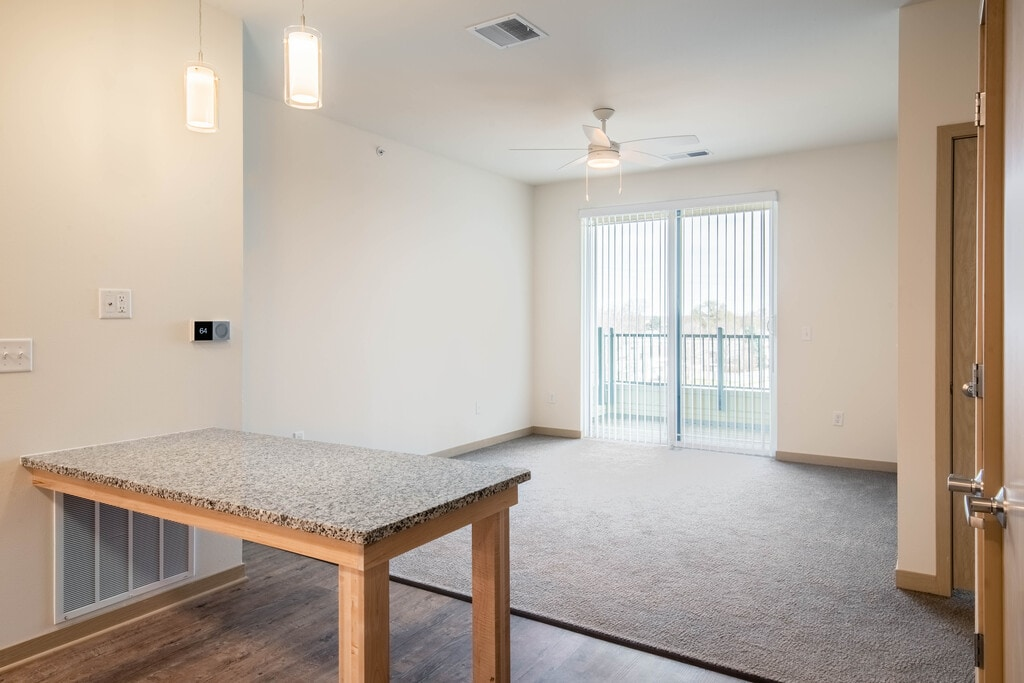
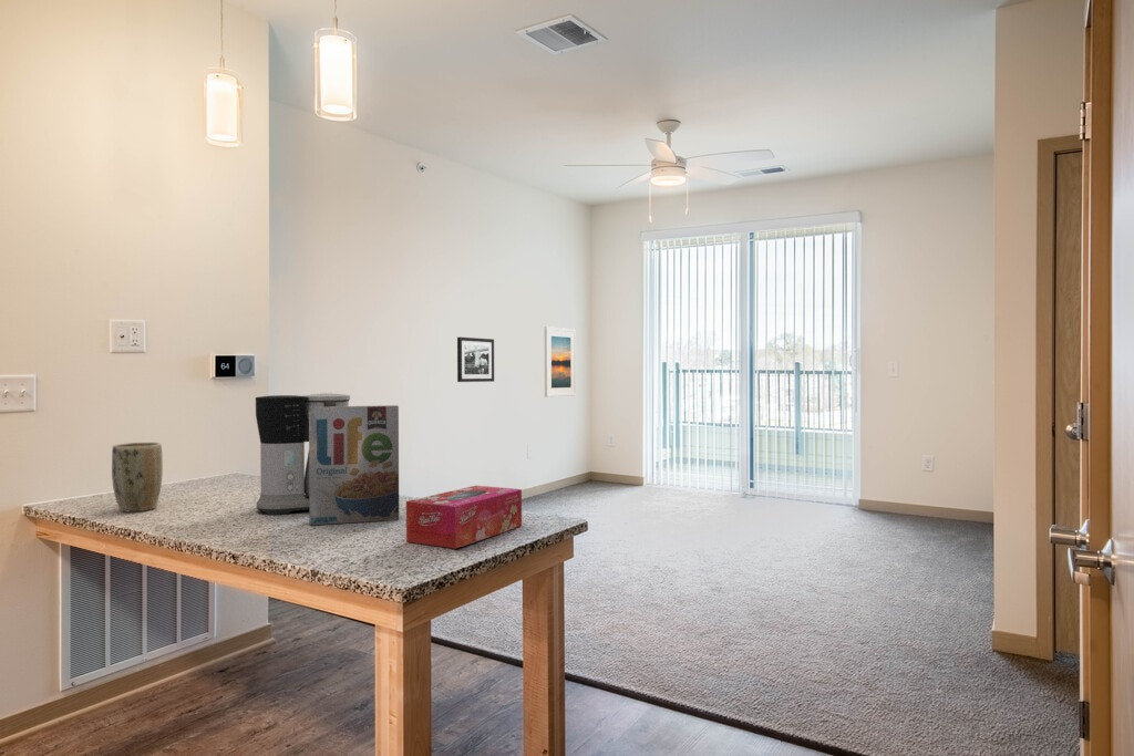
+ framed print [544,325,577,398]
+ plant pot [111,442,164,512]
+ tissue box [405,485,523,550]
+ picture frame [456,336,495,383]
+ coffee maker [255,392,351,516]
+ cereal box [308,404,400,526]
